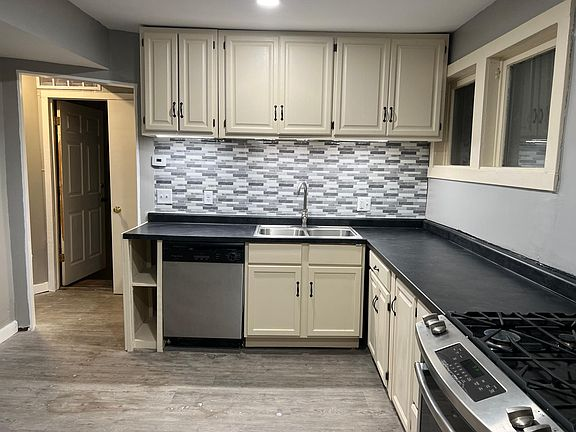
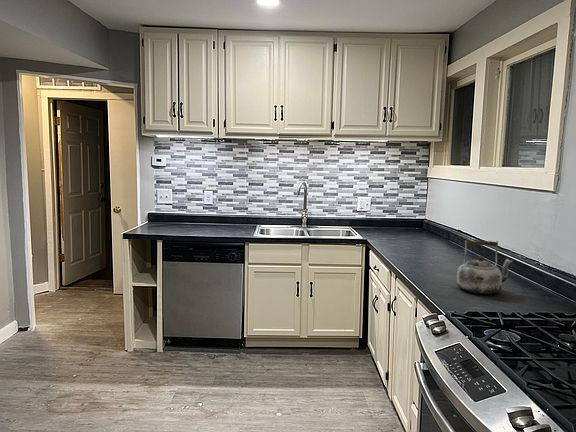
+ kettle [456,239,513,295]
